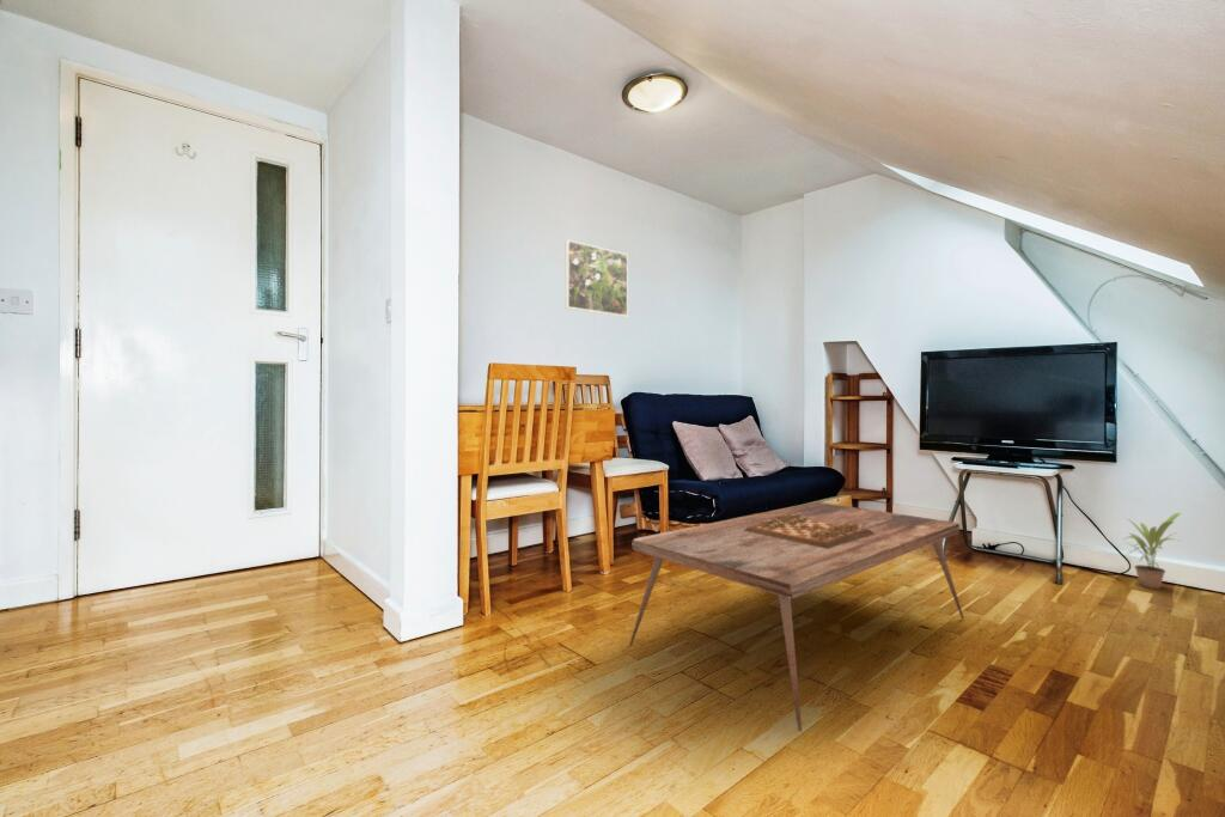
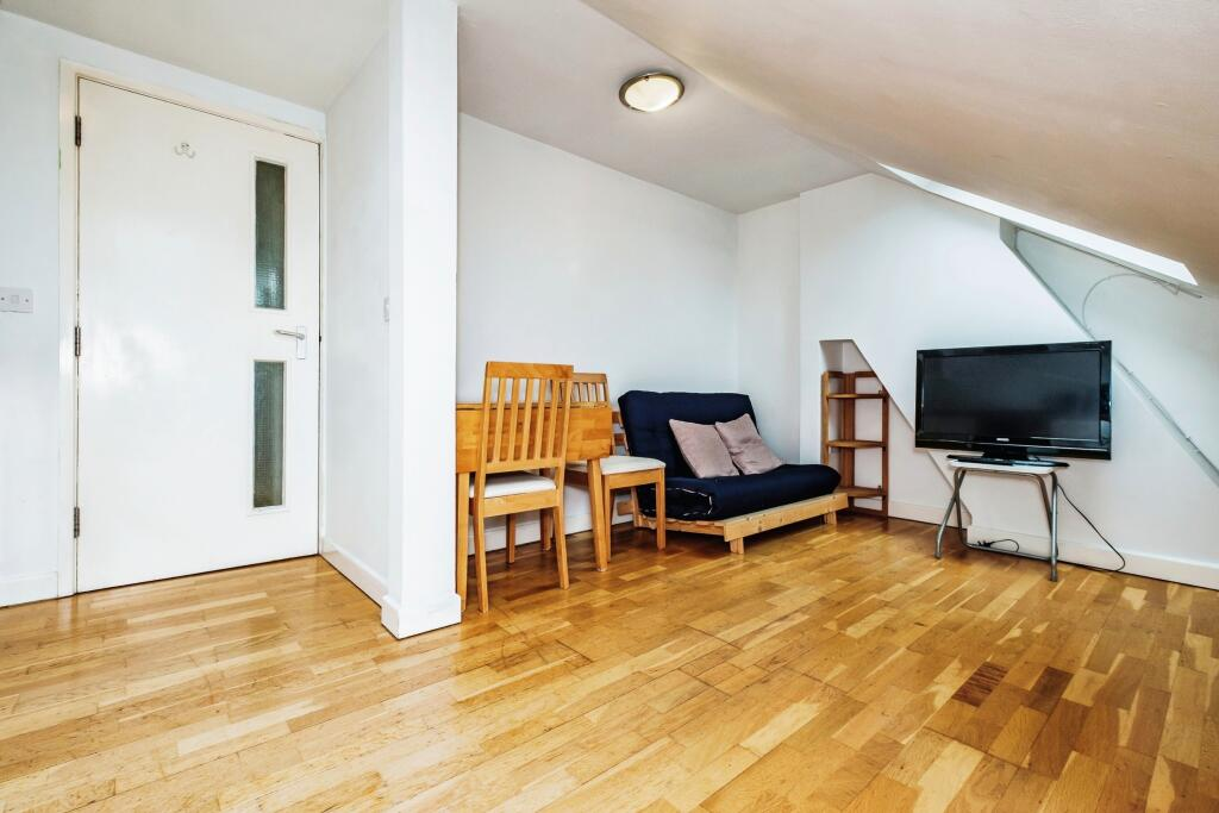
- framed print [565,239,629,318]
- coffee table [629,501,965,733]
- potted plant [1122,512,1183,590]
